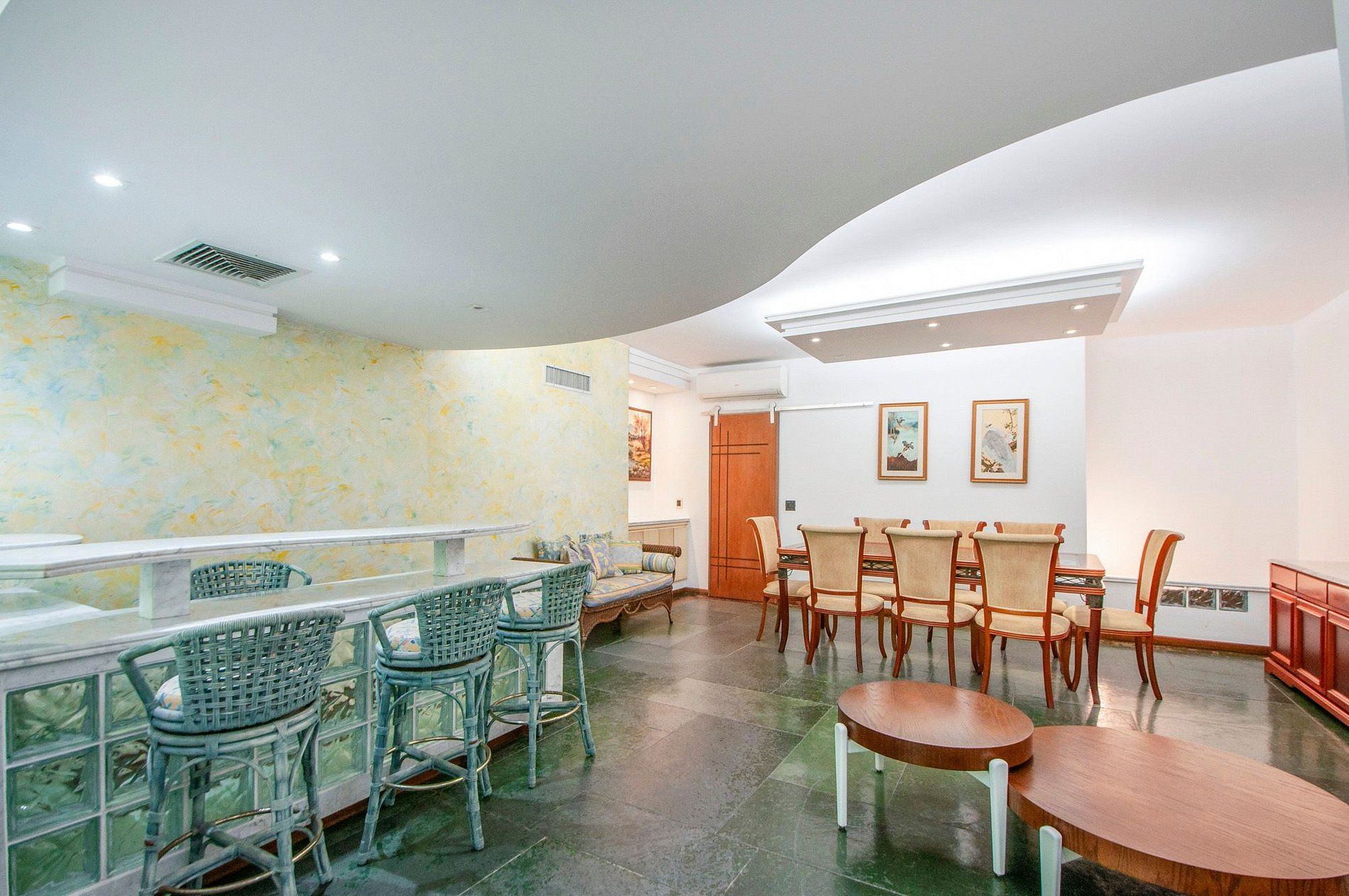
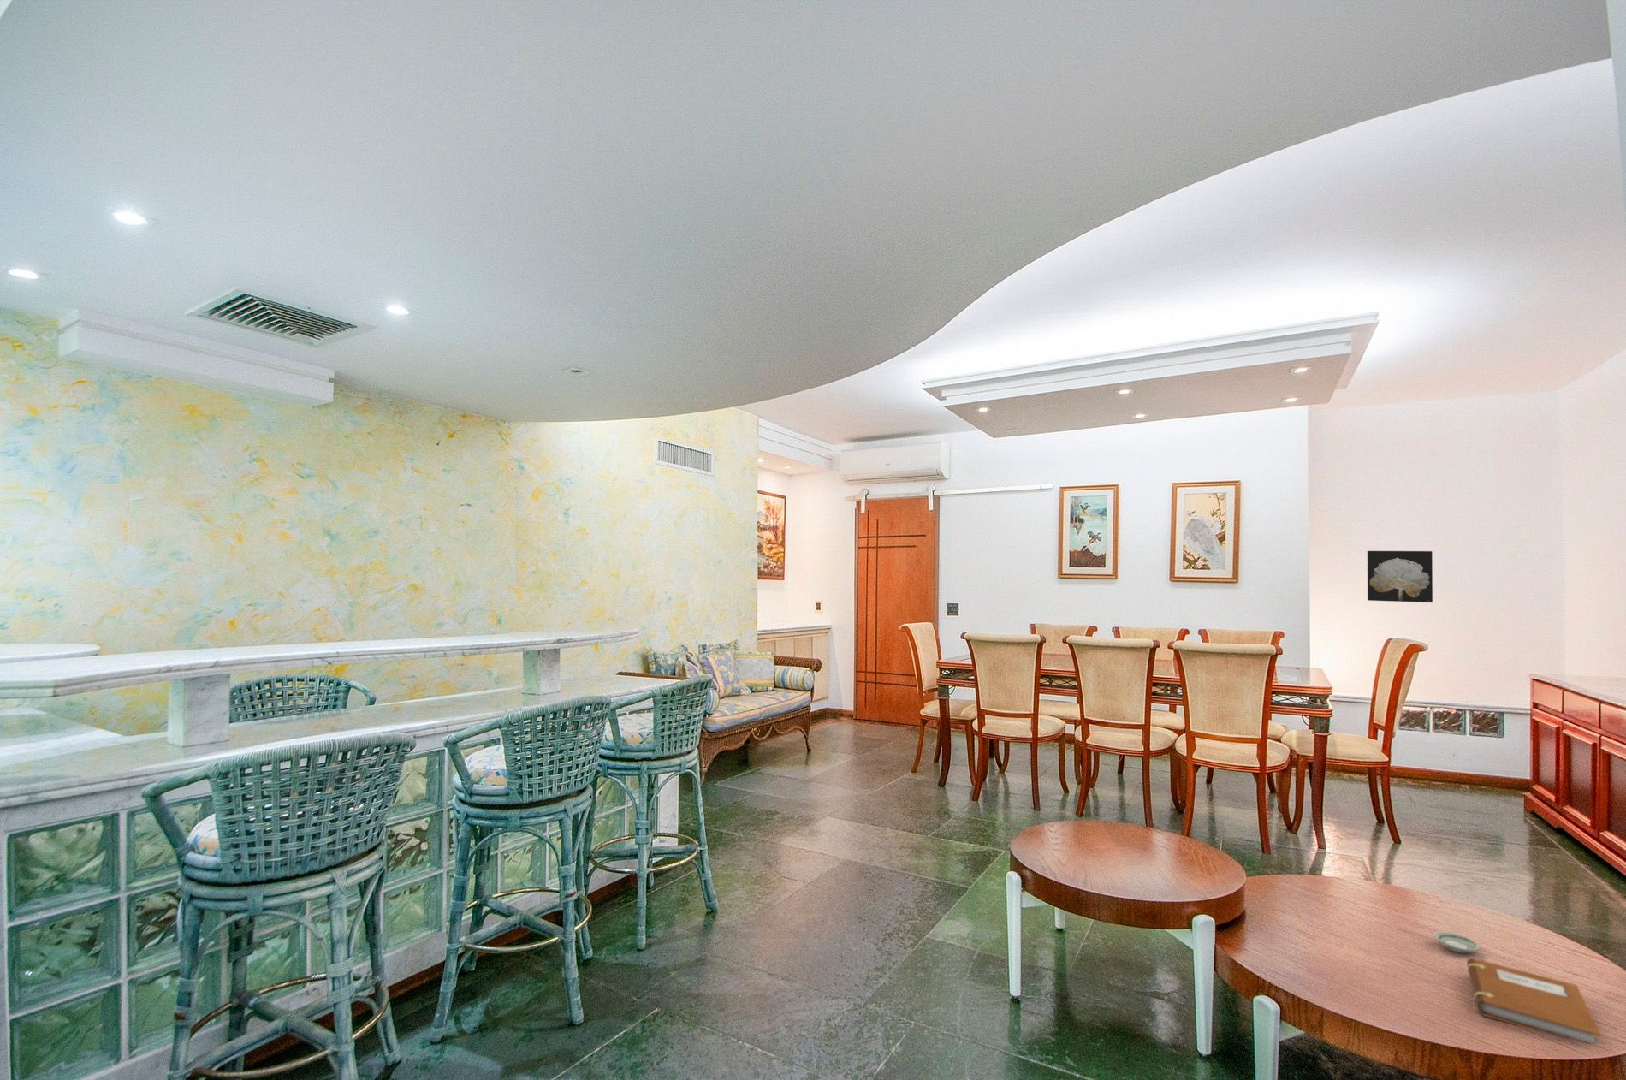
+ saucer [1433,931,1480,955]
+ wall art [1367,551,1433,604]
+ notebook [1466,957,1601,1044]
